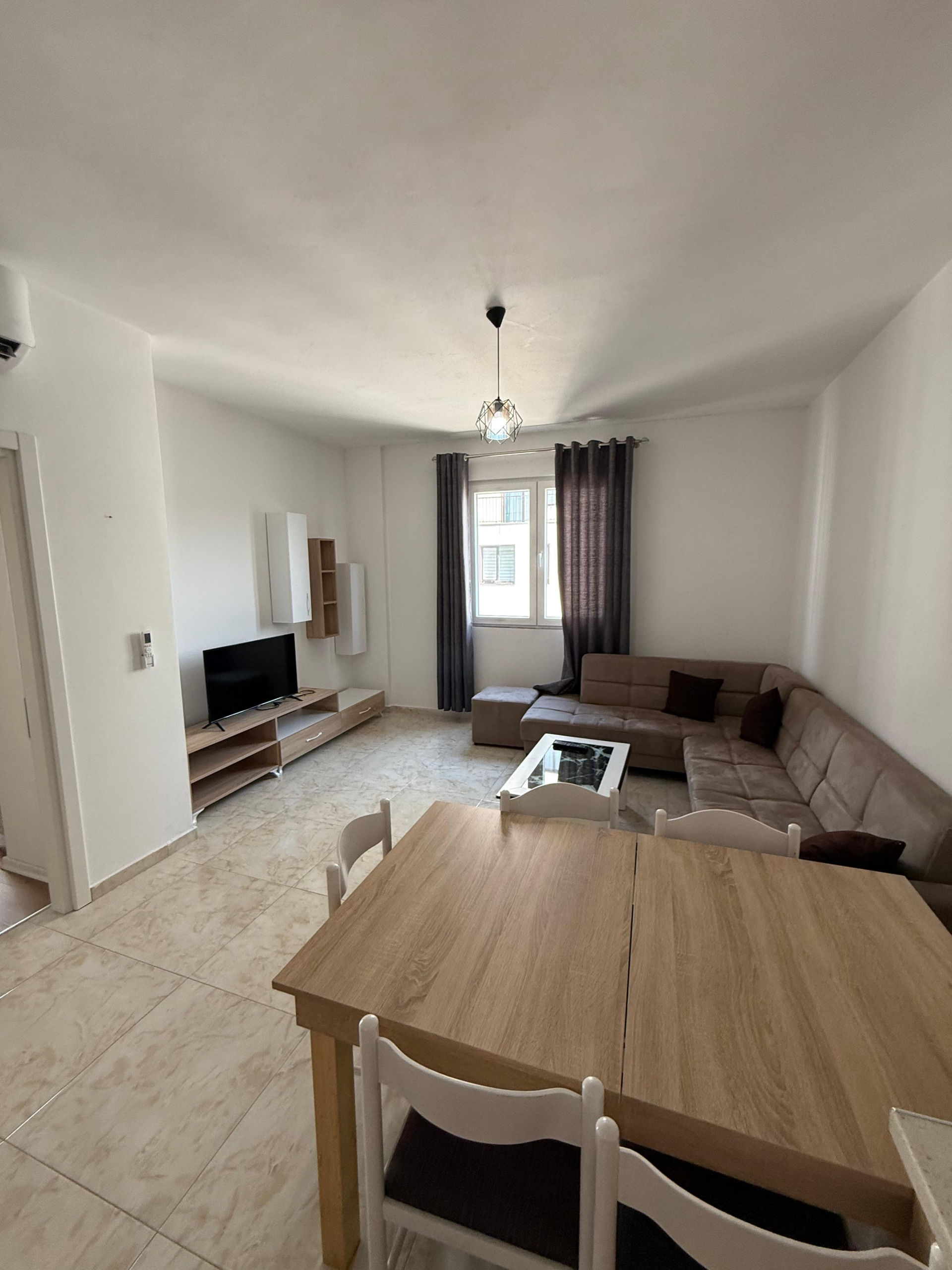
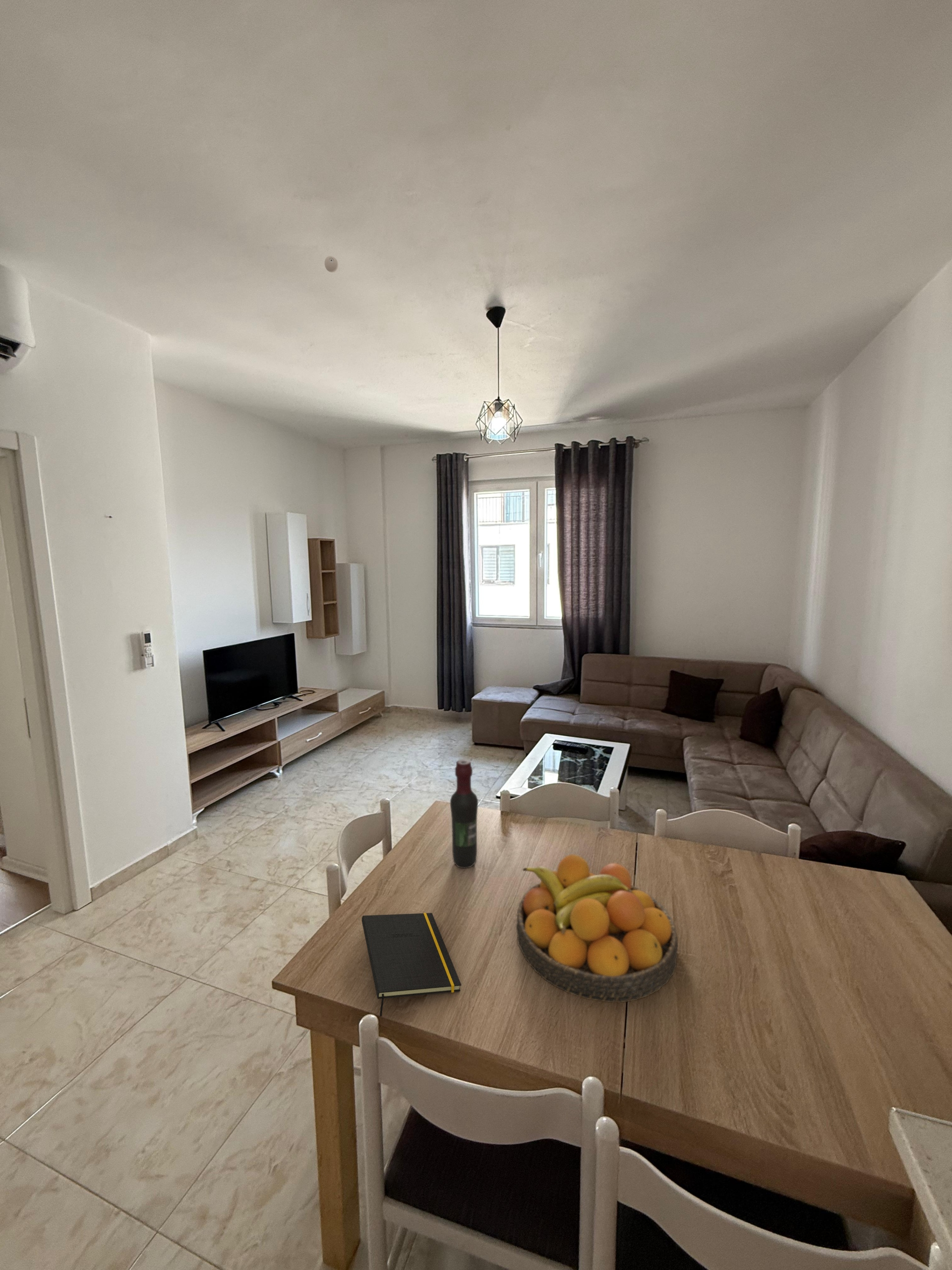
+ wine bottle [450,759,478,869]
+ notepad [361,912,462,1017]
+ fruit bowl [516,854,678,1003]
+ eyeball [324,255,339,273]
